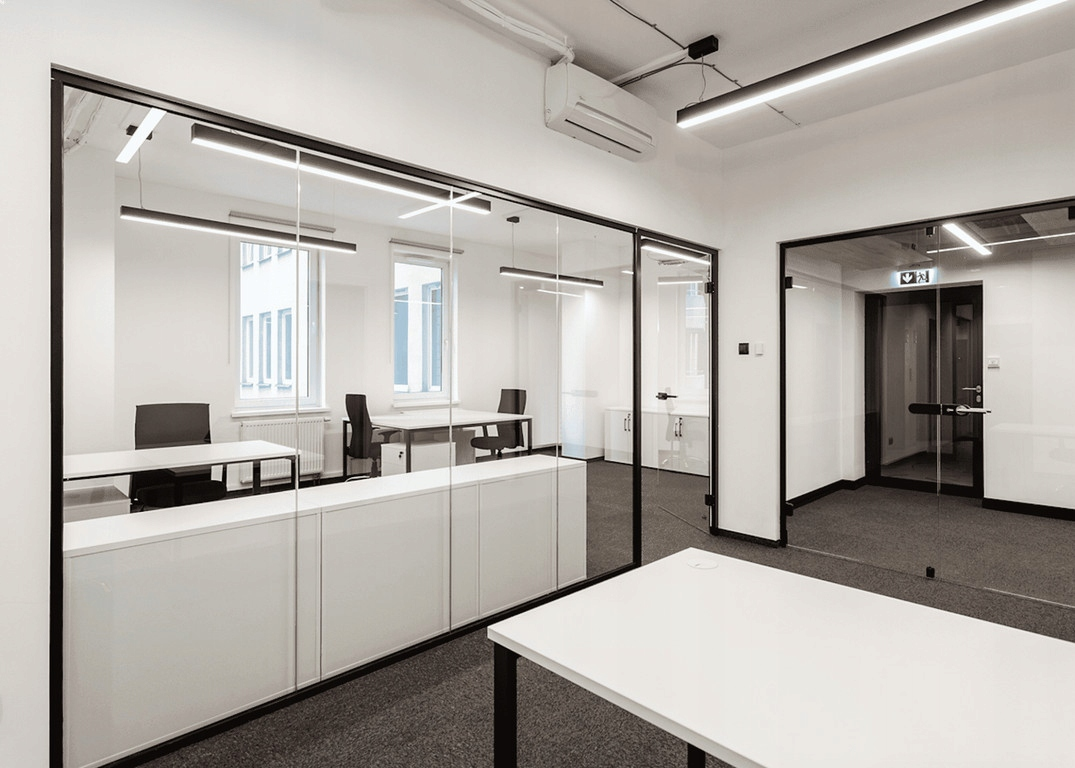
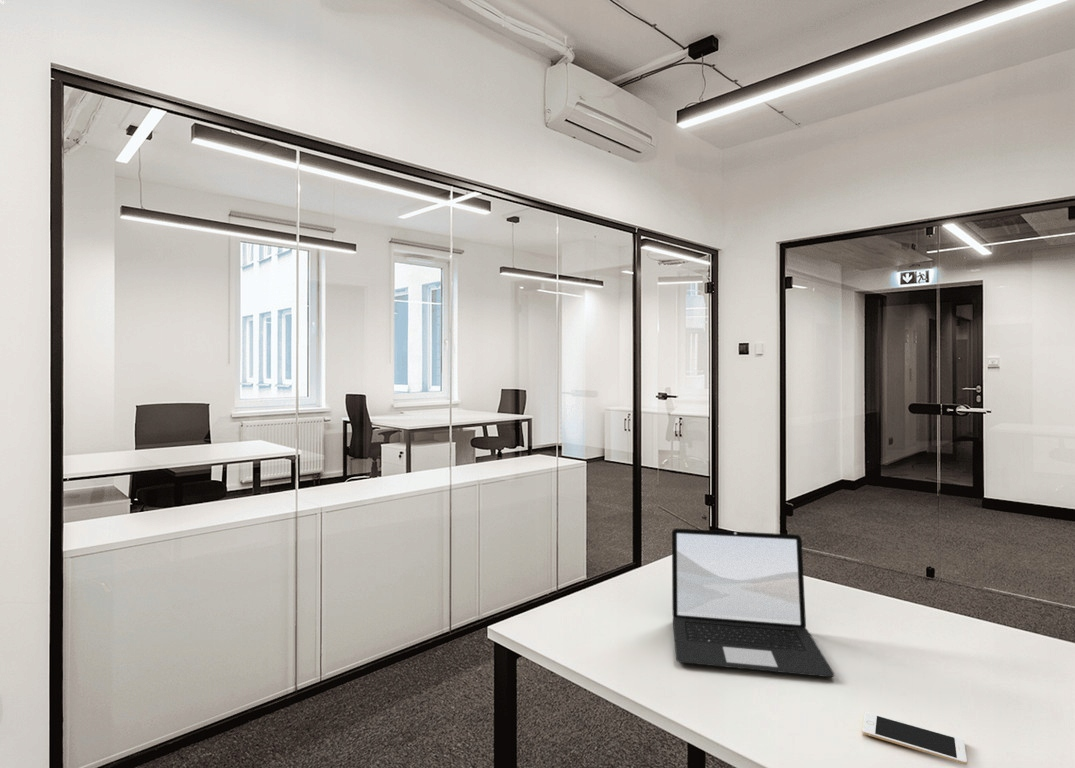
+ laptop [671,528,835,678]
+ cell phone [862,711,968,766]
